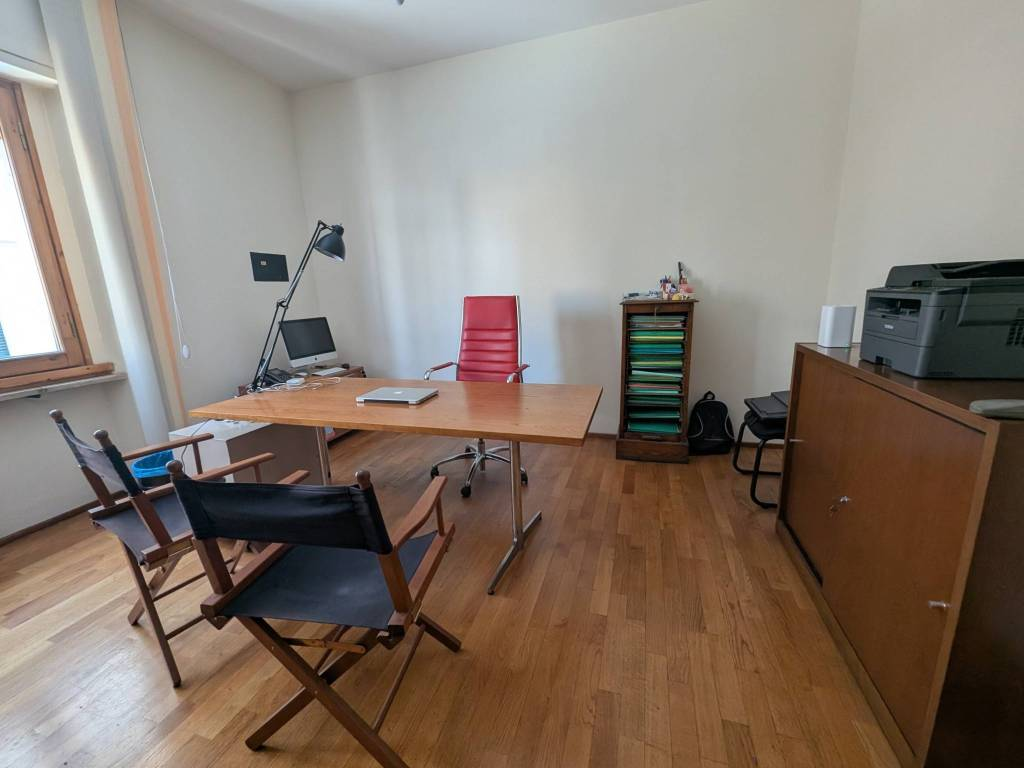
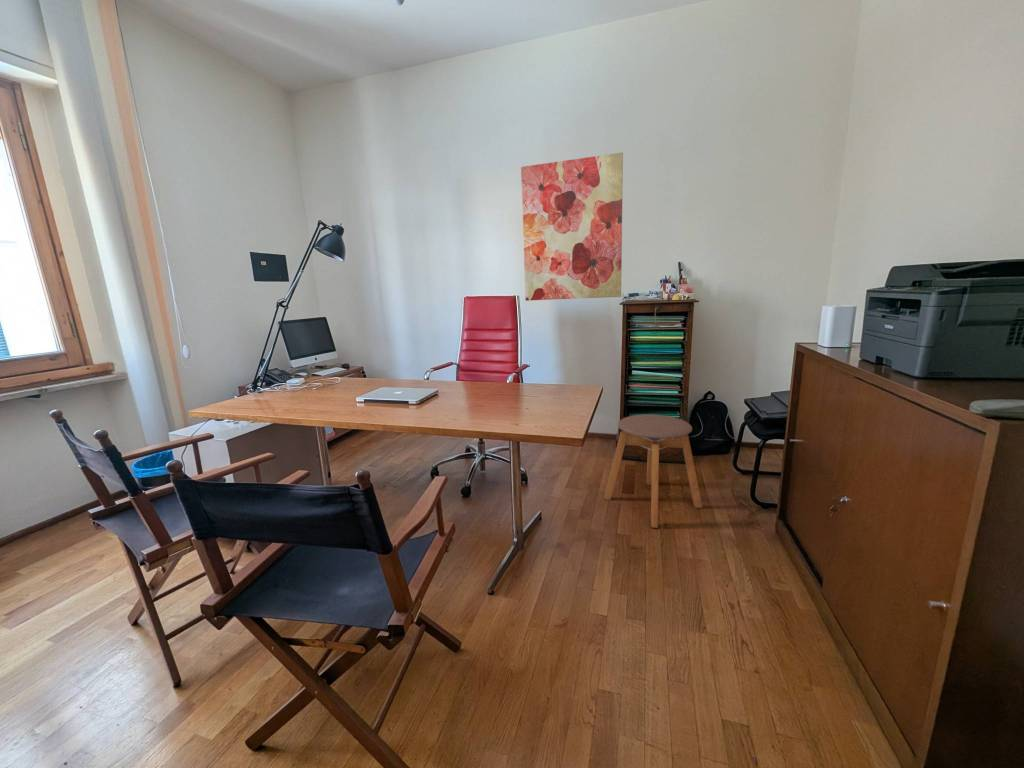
+ stool [603,413,703,529]
+ wall art [520,151,624,302]
